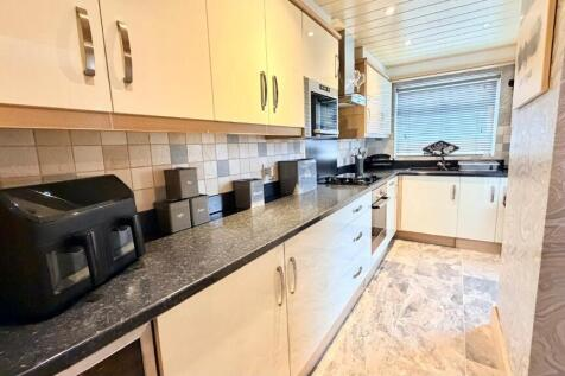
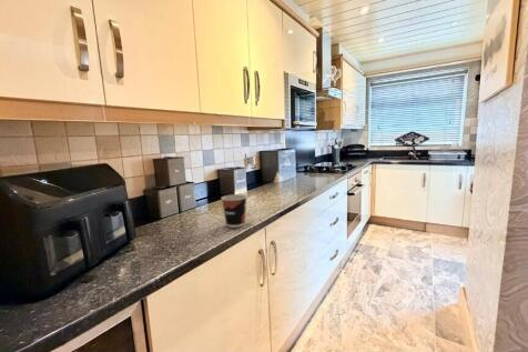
+ cup [221,193,247,229]
